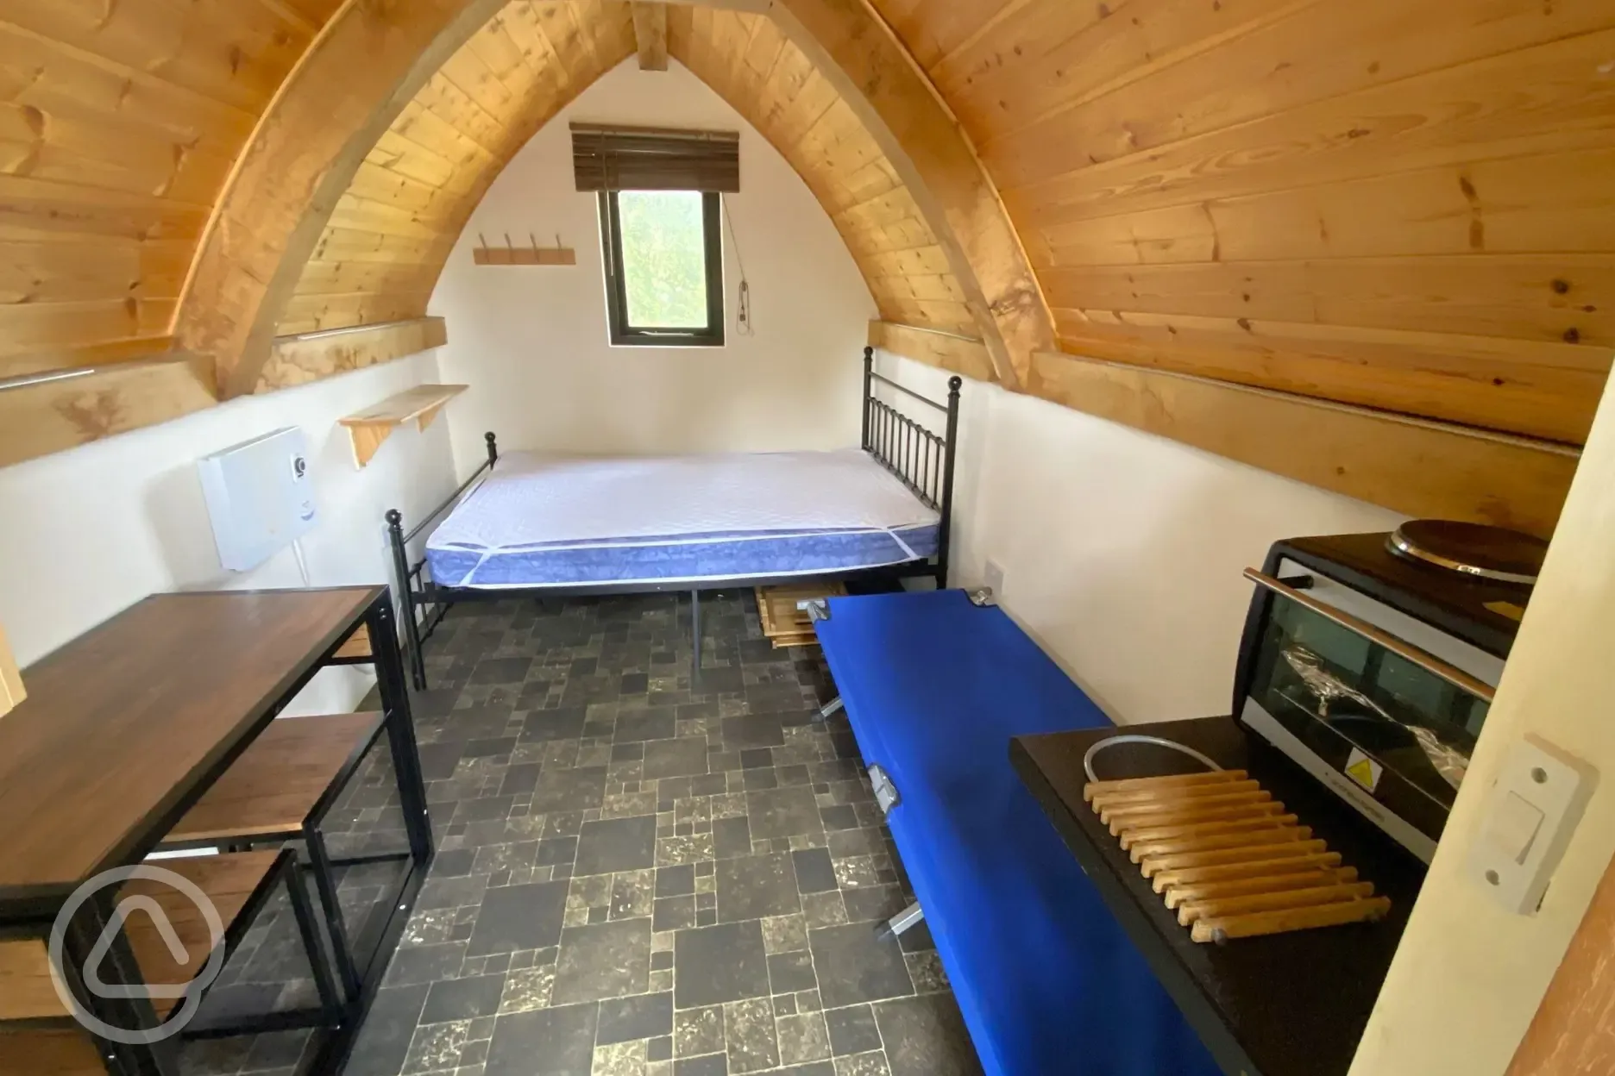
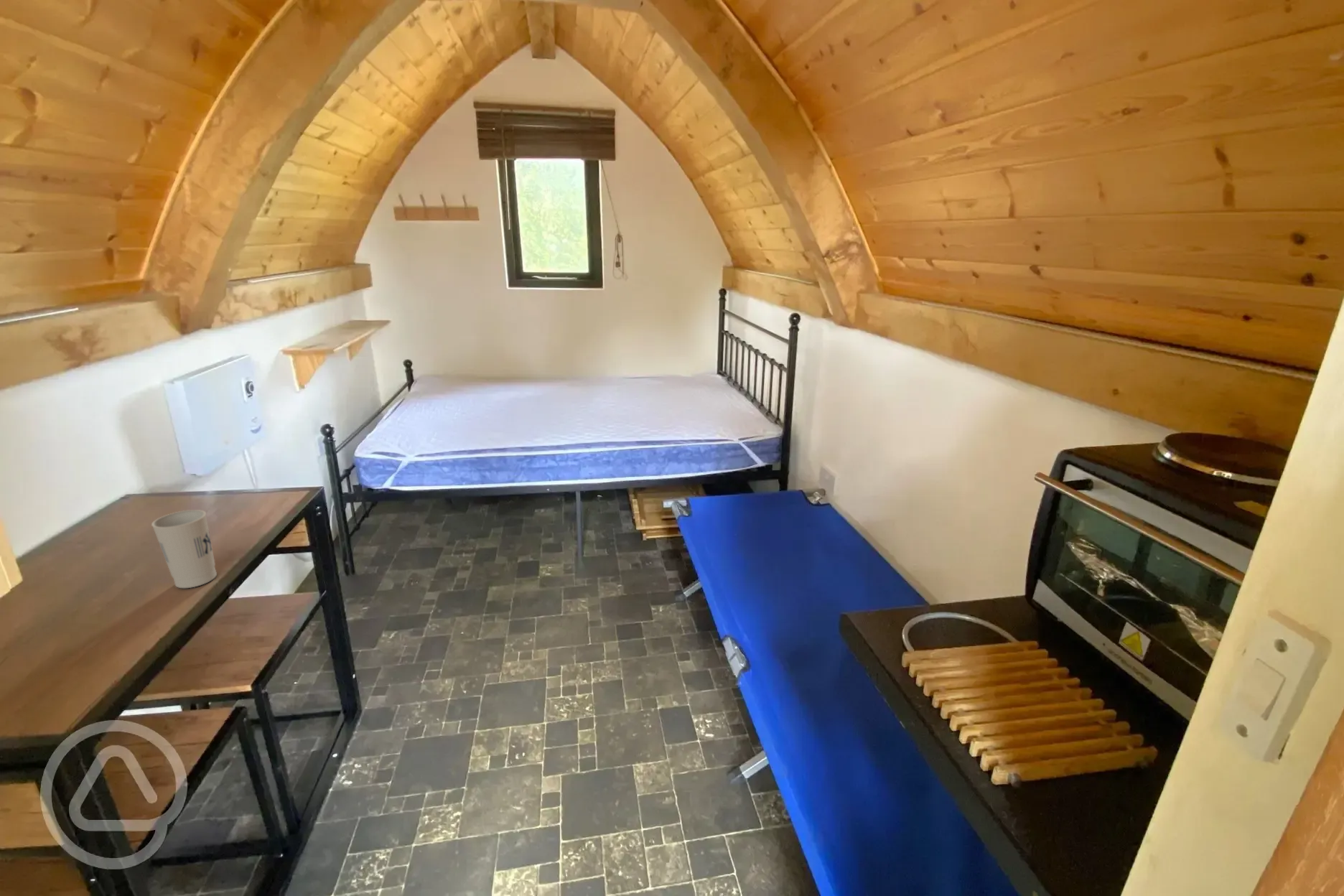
+ cup [151,509,218,589]
